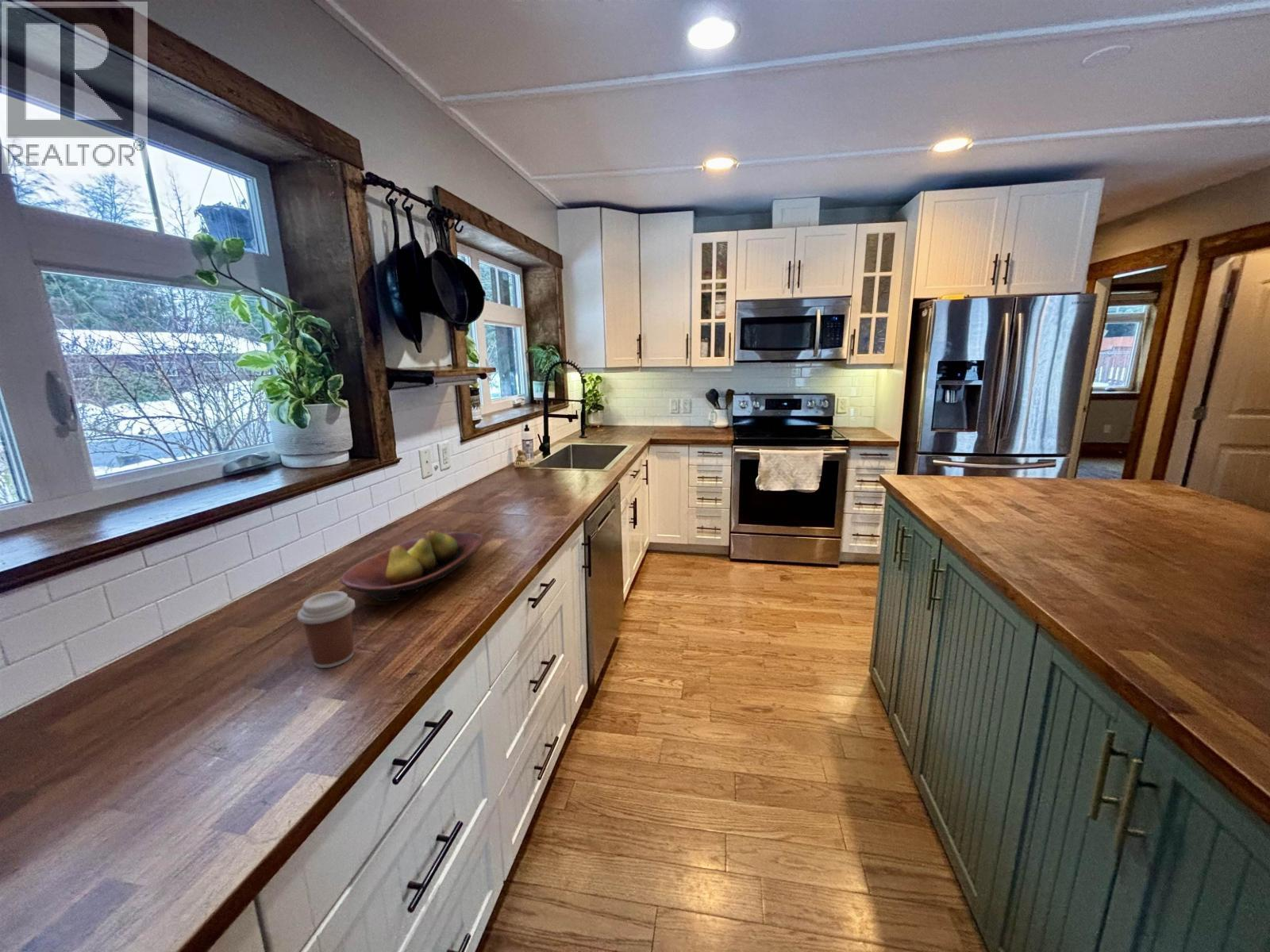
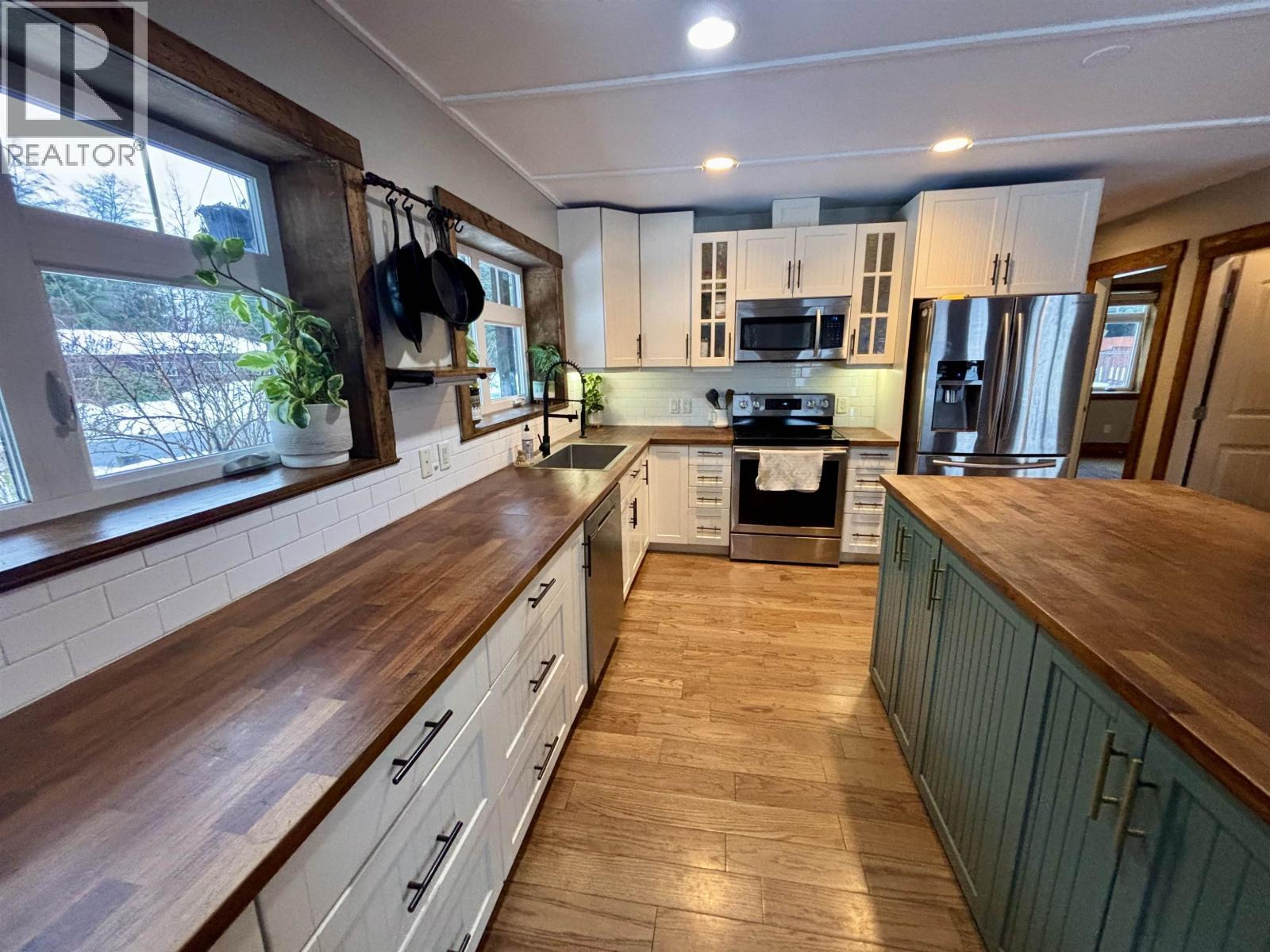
- coffee cup [296,590,356,669]
- fruit bowl [340,530,483,602]
